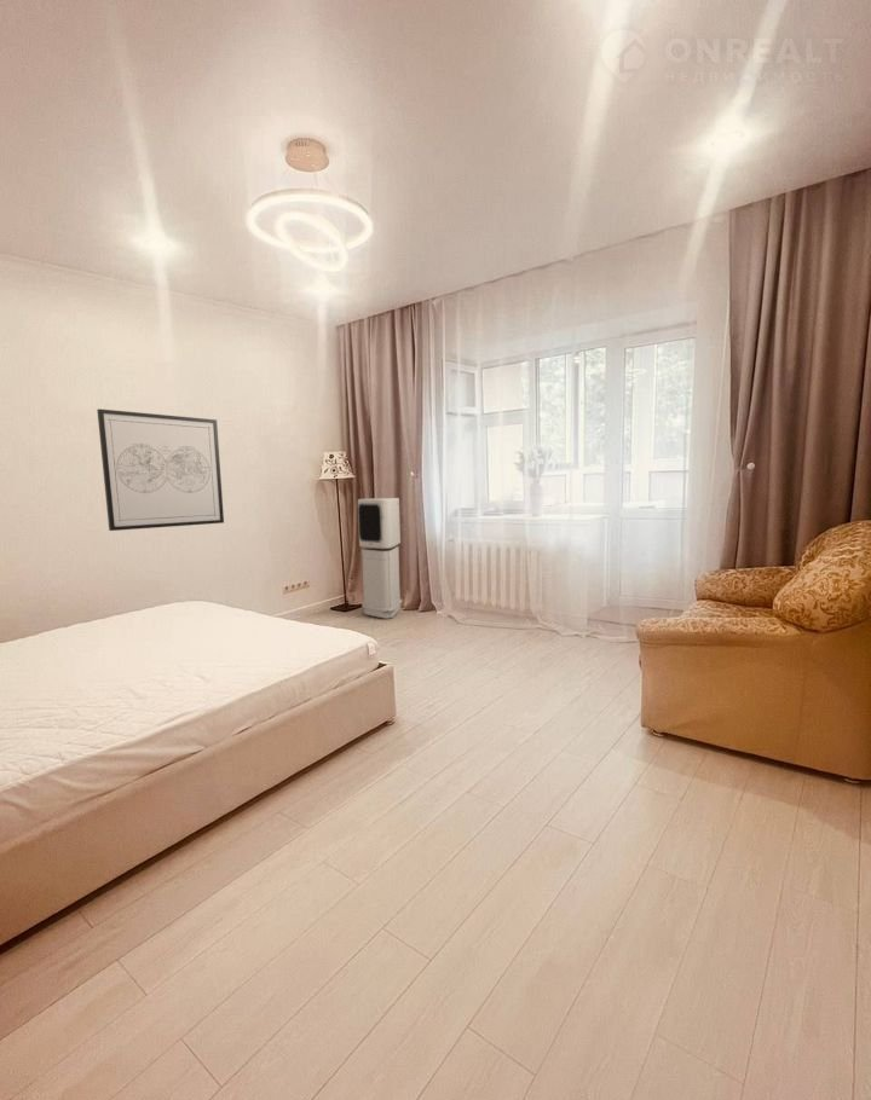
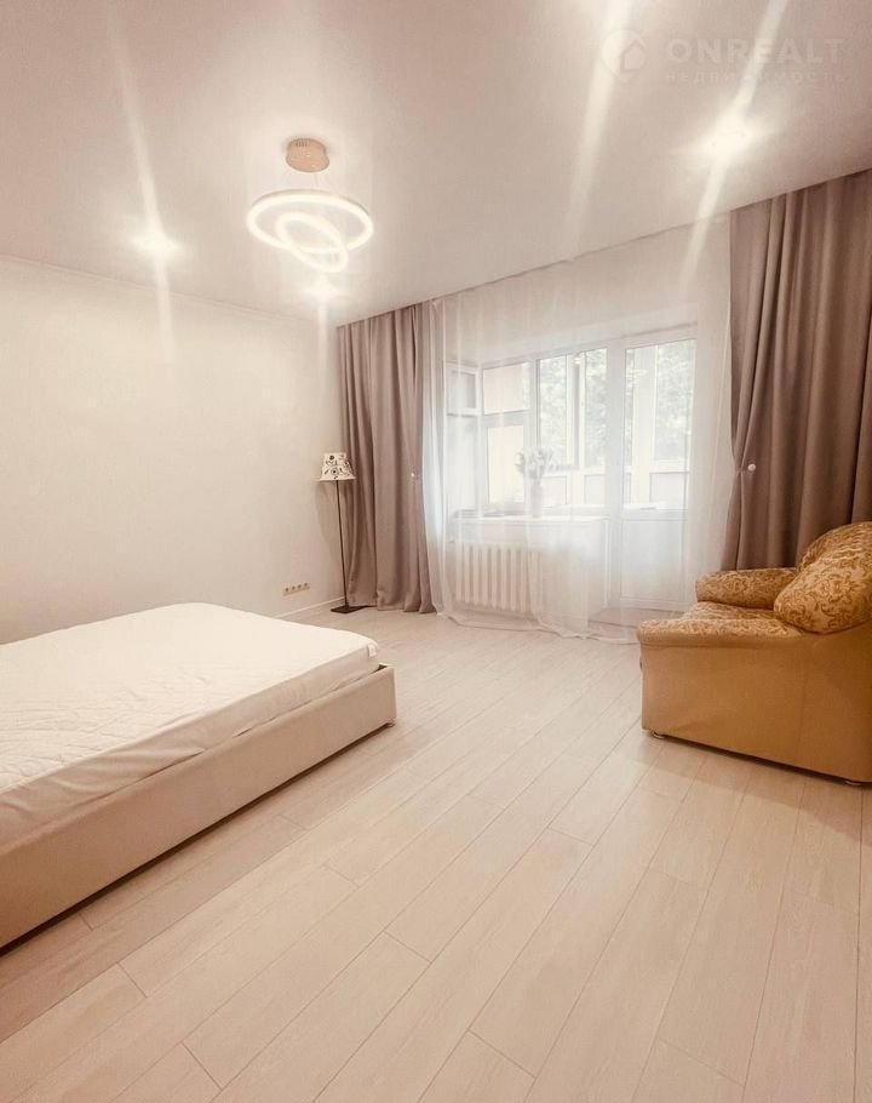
- air purifier [357,497,403,620]
- wall art [97,407,225,532]
